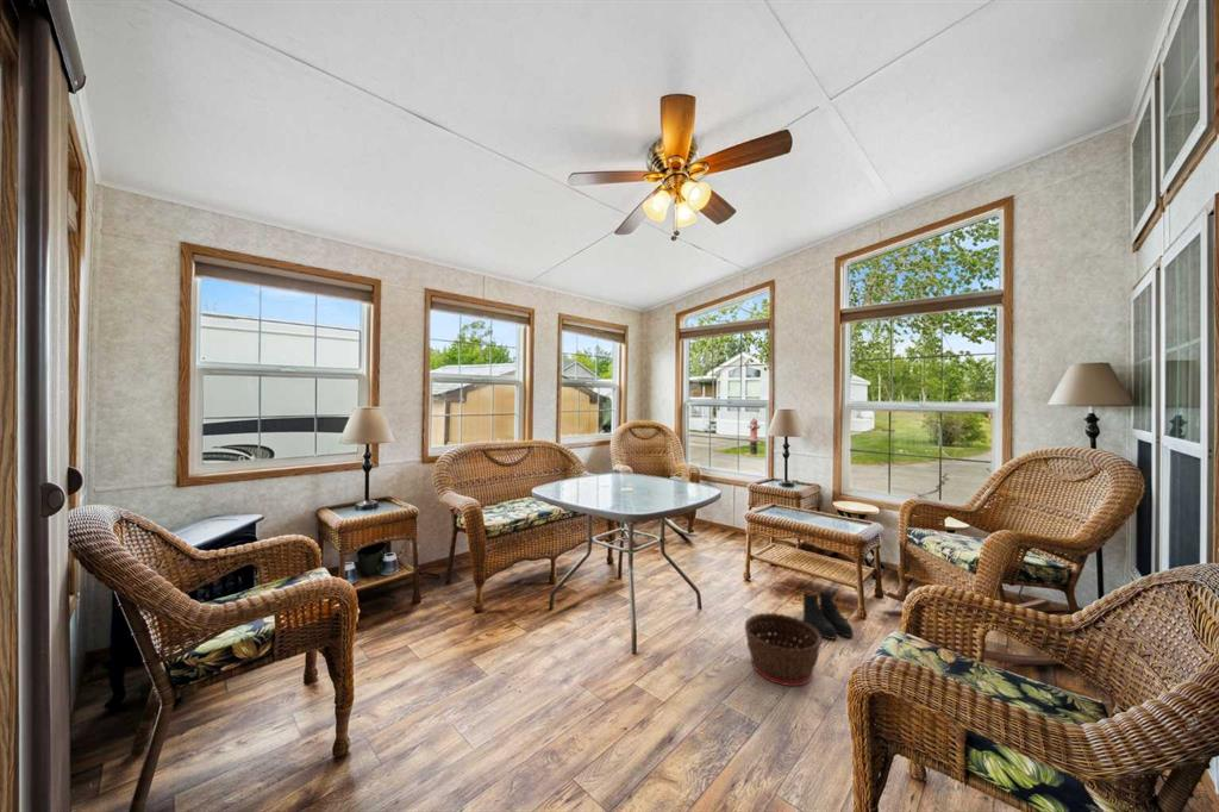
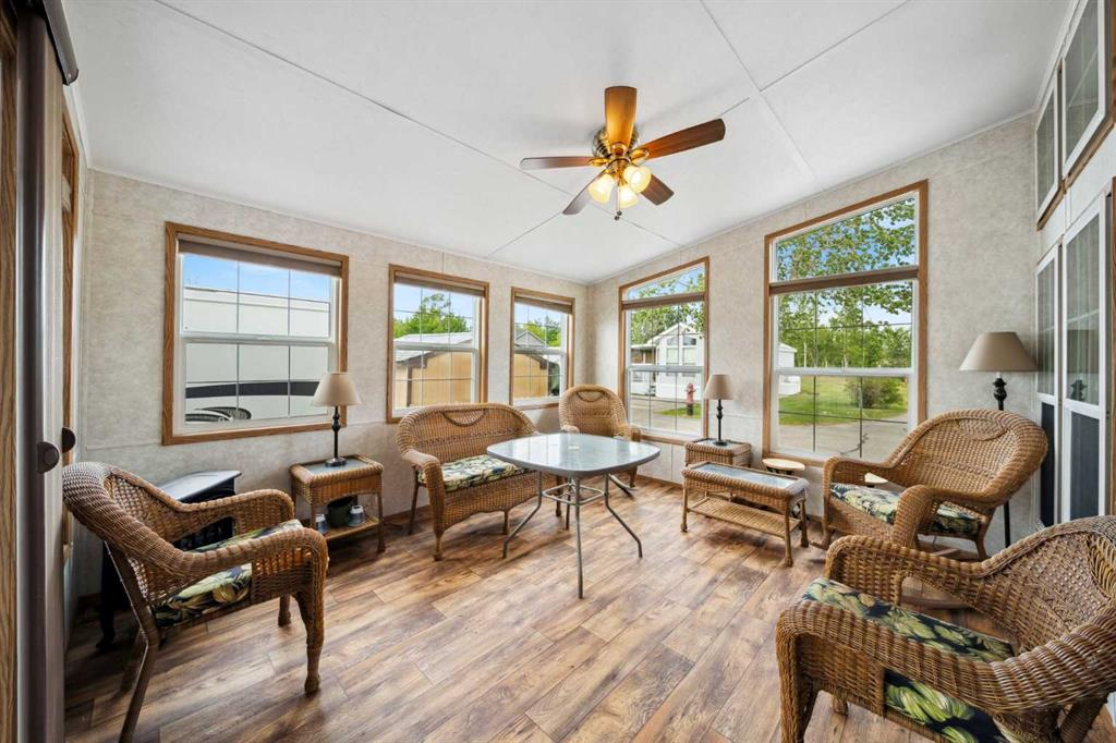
- boots [801,591,855,641]
- basket [743,612,823,687]
